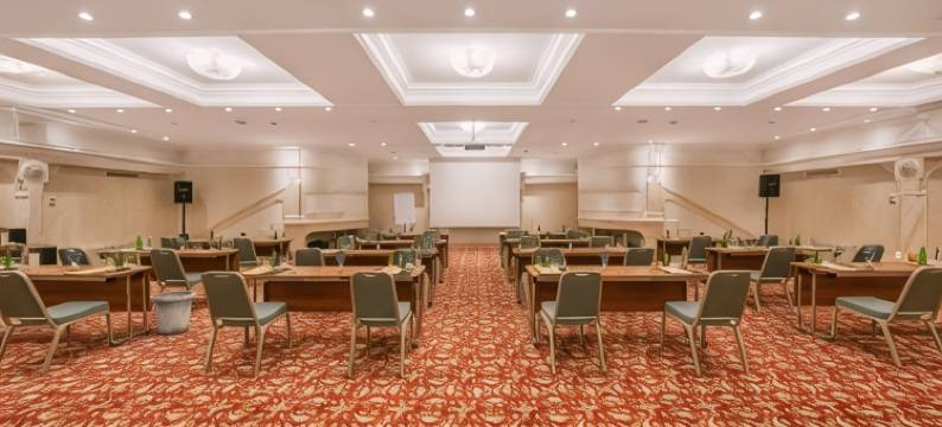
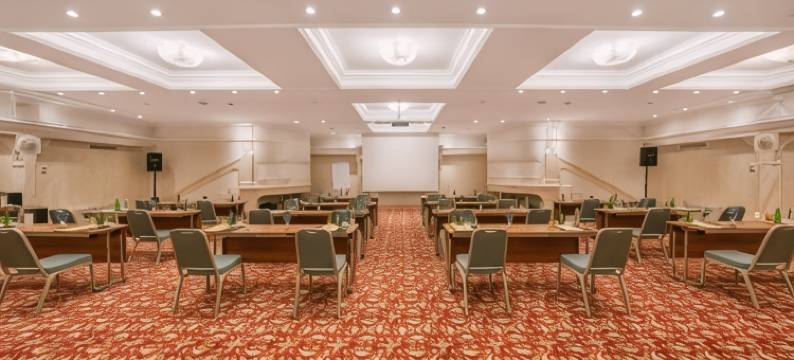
- trash can [149,289,197,336]
